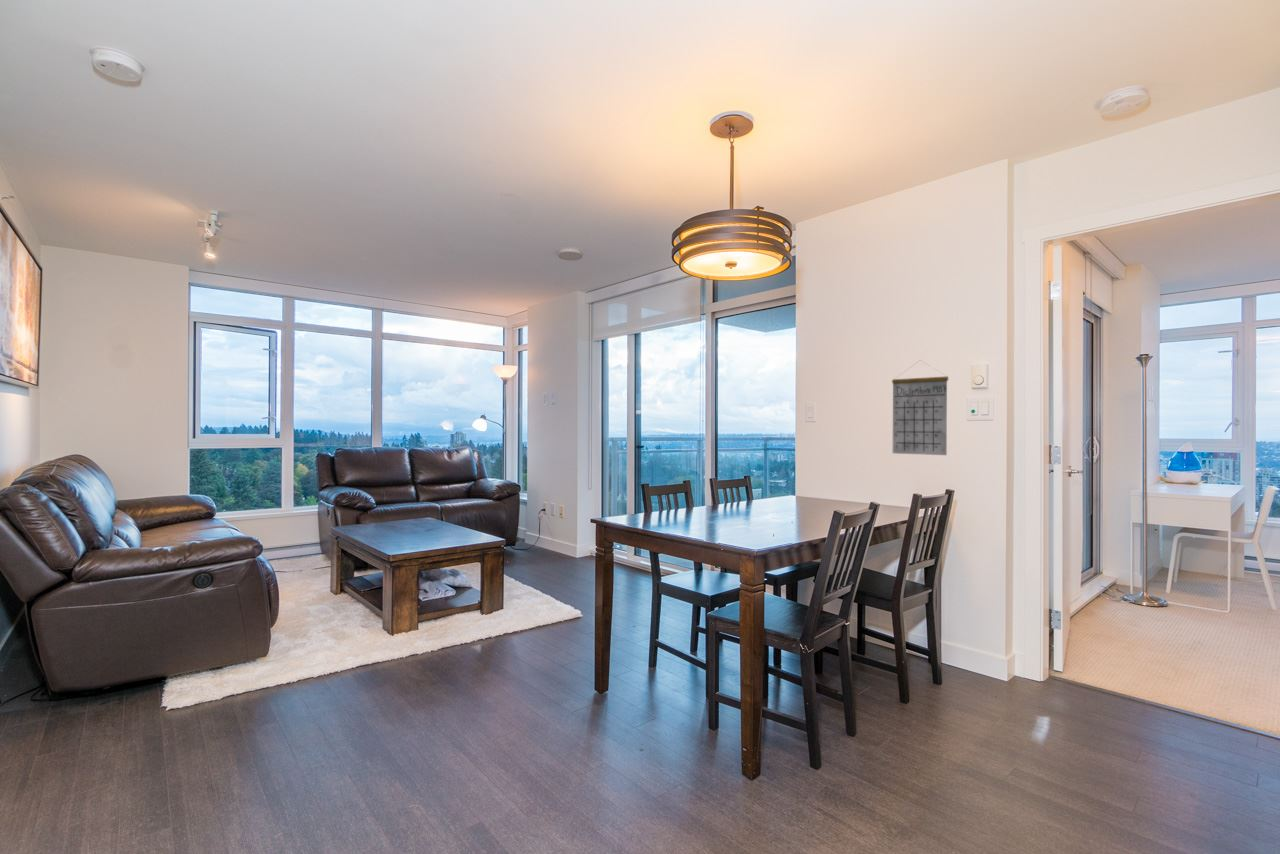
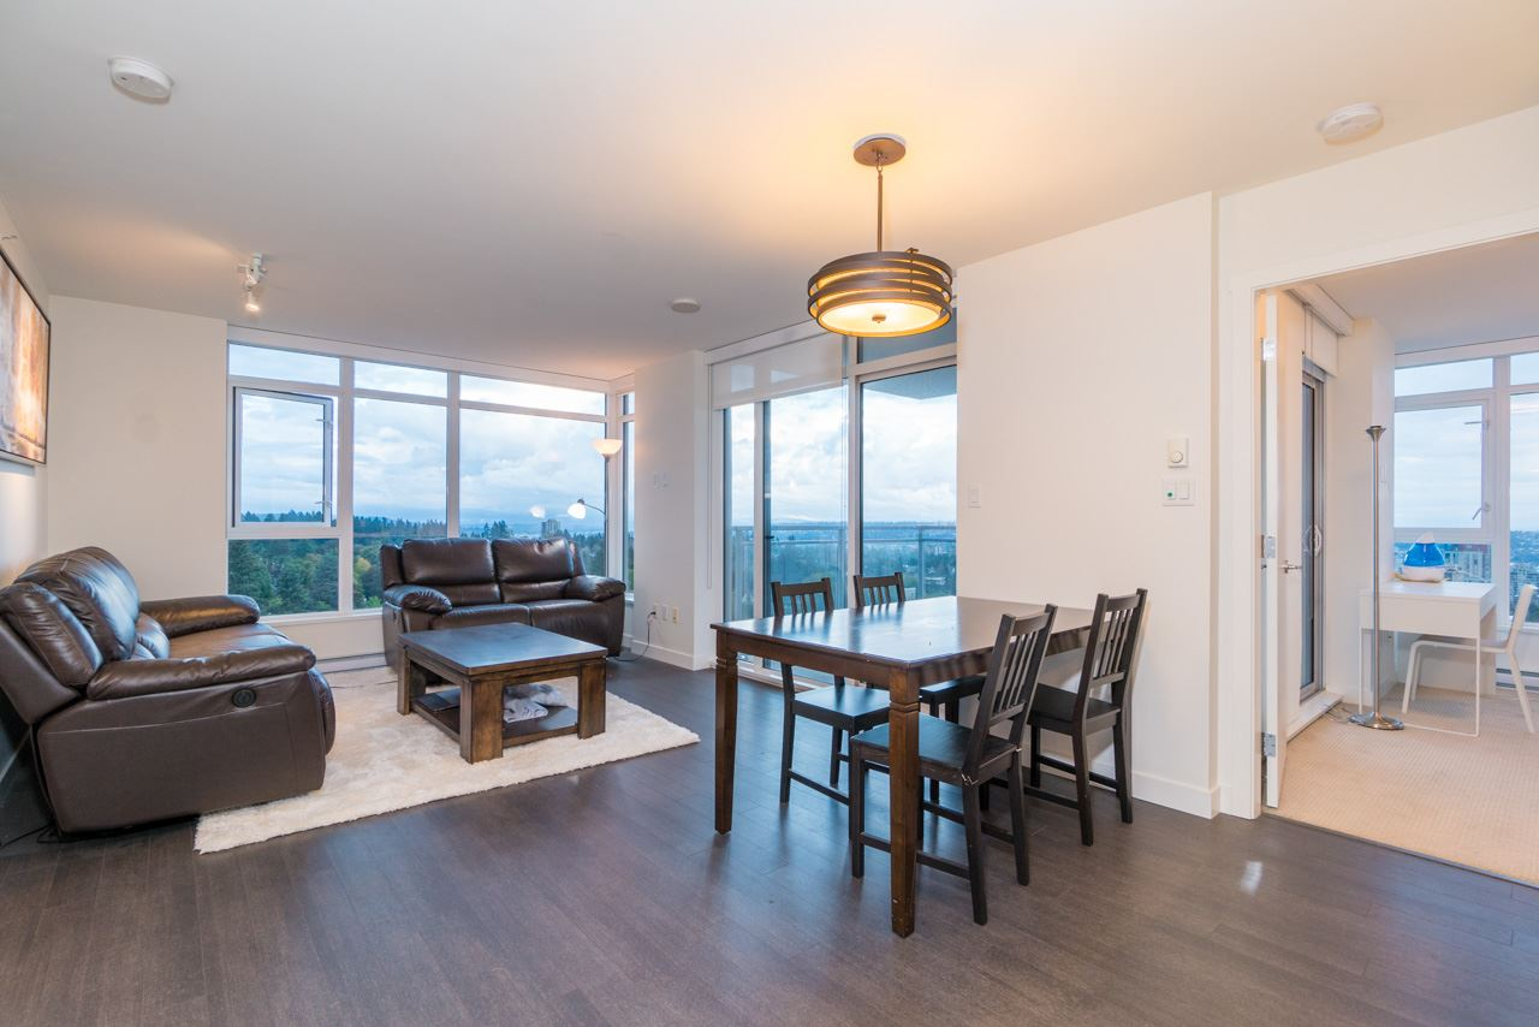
- calendar [891,360,949,456]
